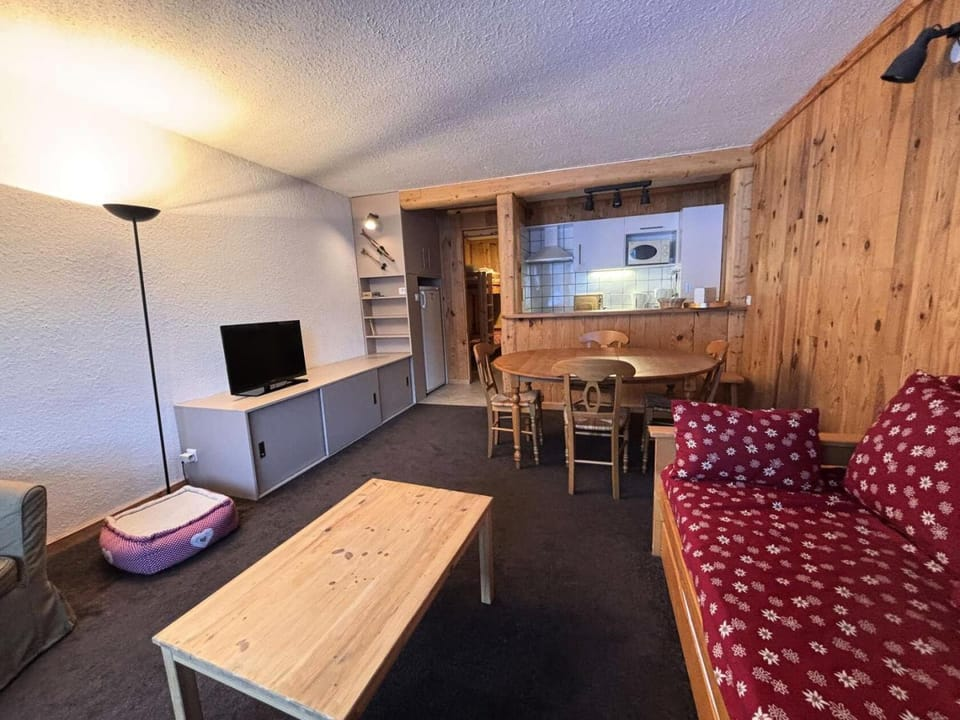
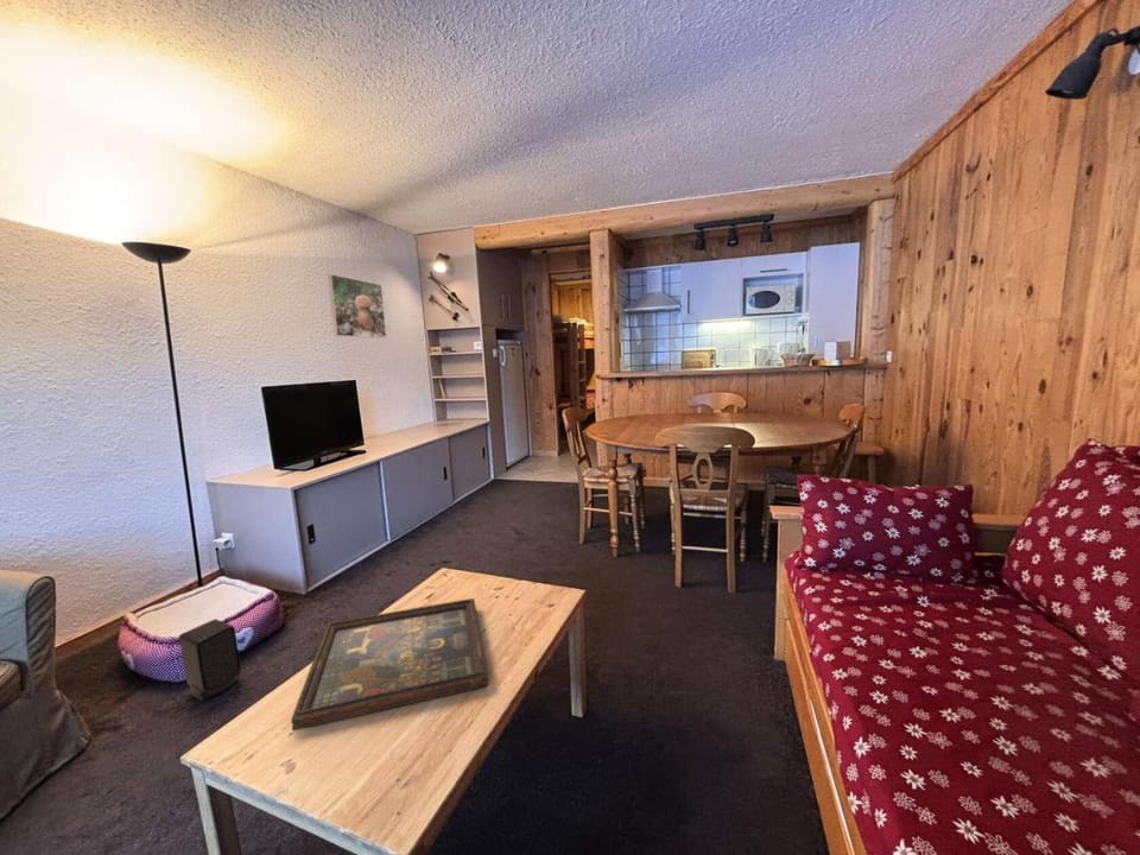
+ speaker [178,618,242,703]
+ decorative tray [290,597,489,732]
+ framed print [327,273,387,340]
